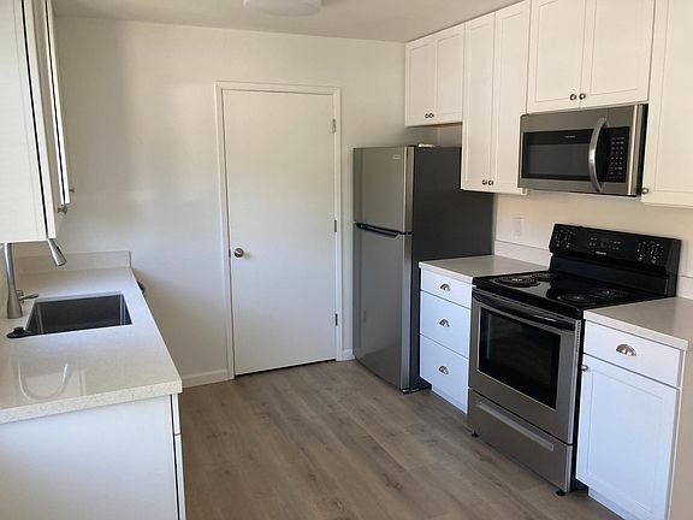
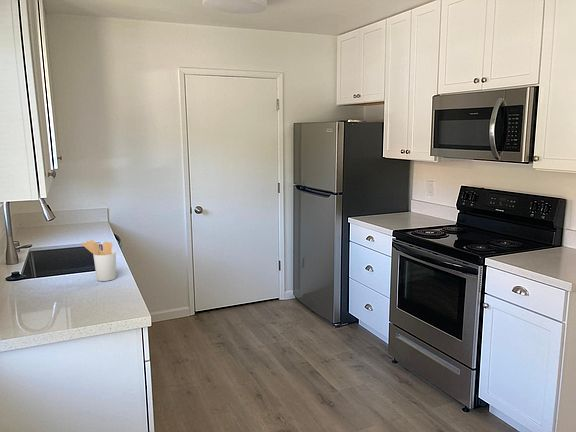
+ utensil holder [80,239,117,282]
